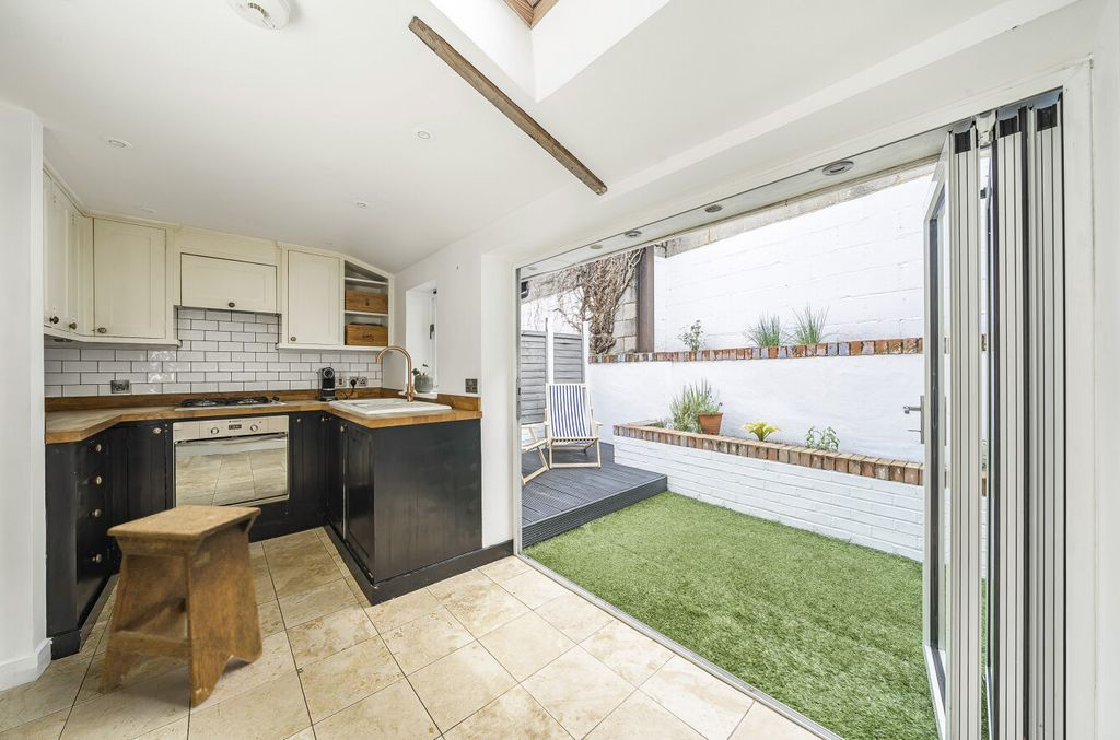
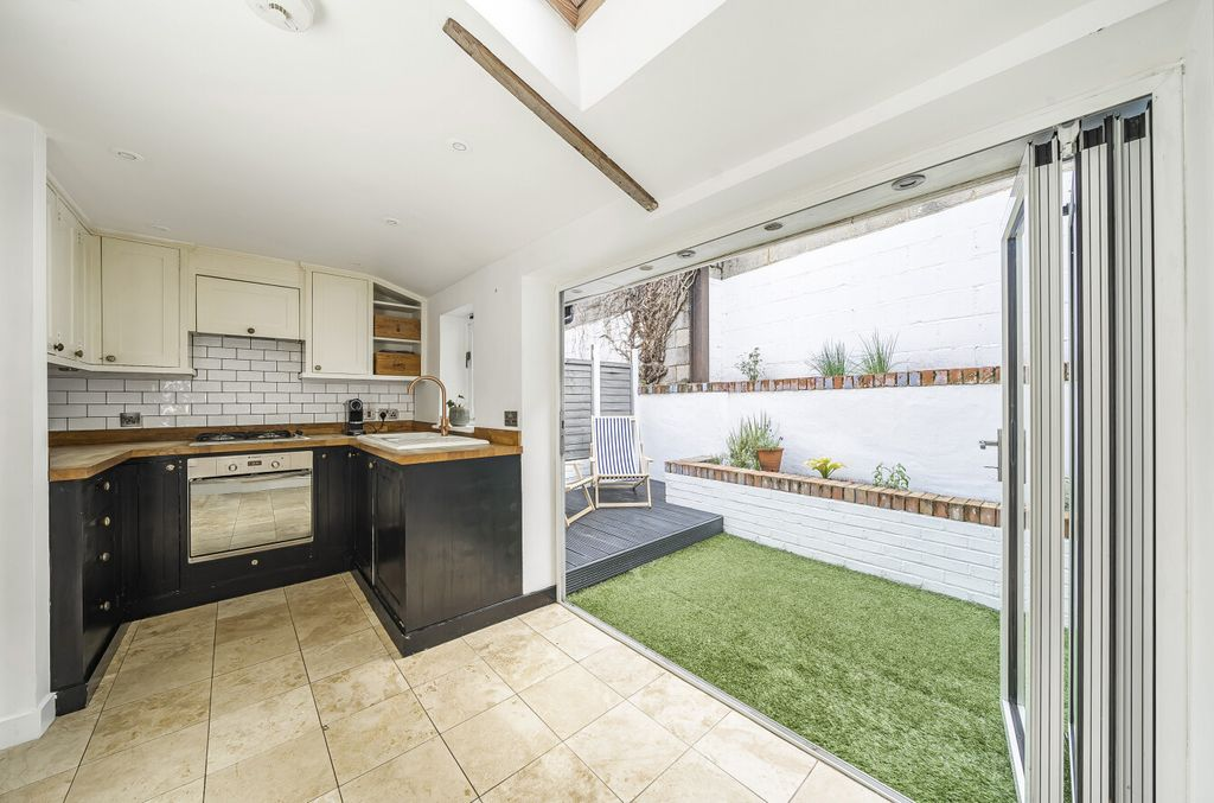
- stool [100,504,264,707]
